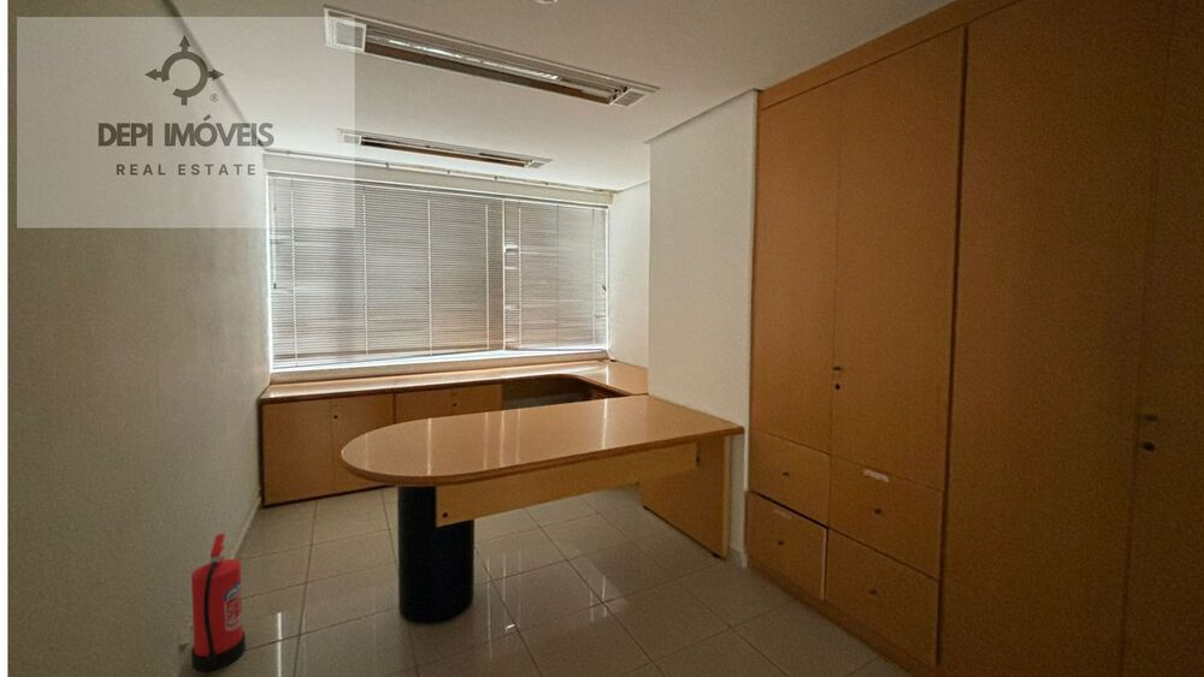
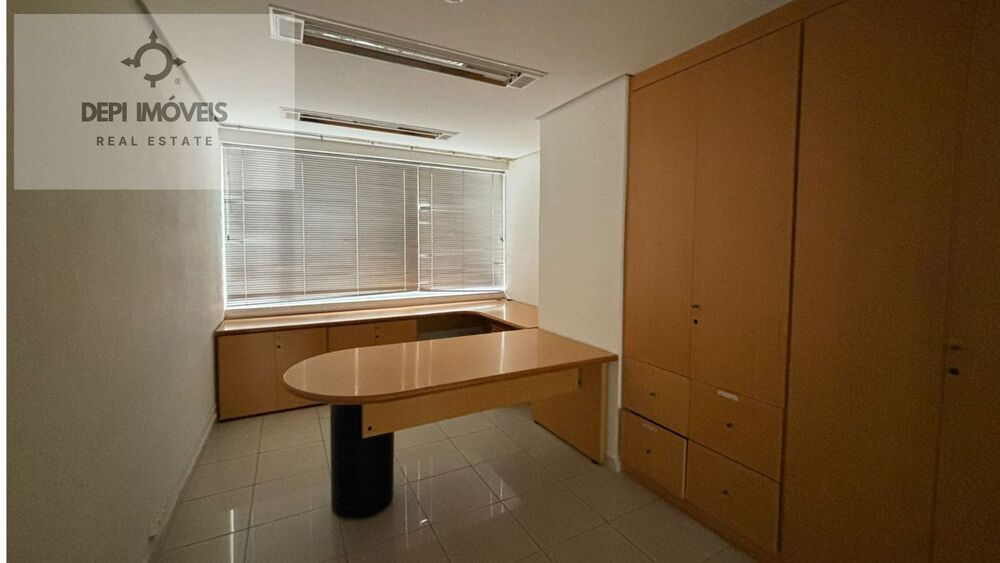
- fire extinguisher [190,533,247,673]
